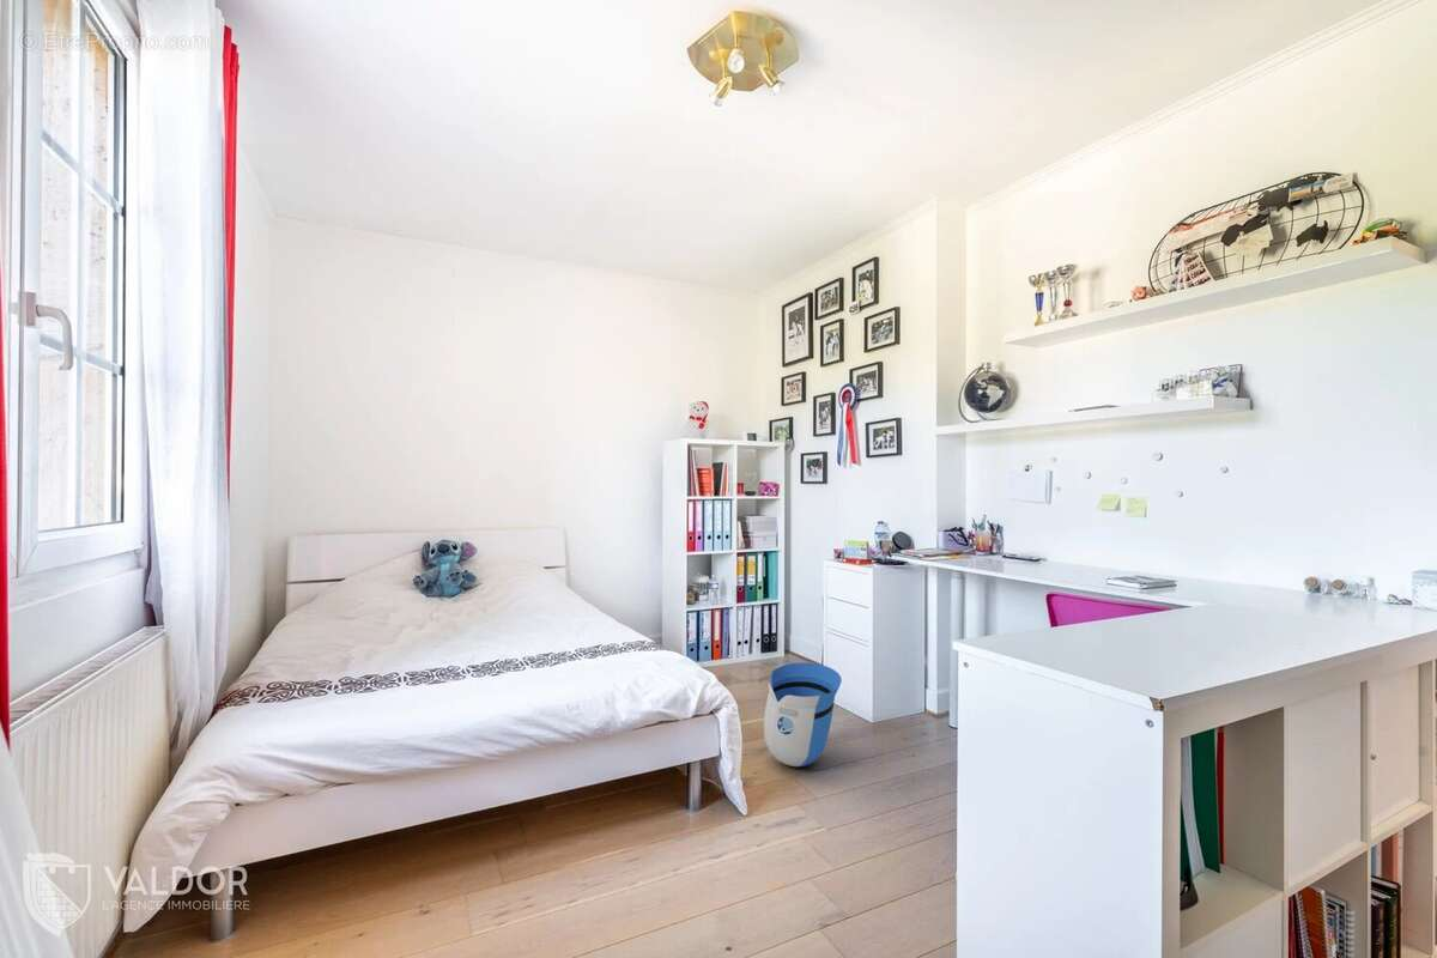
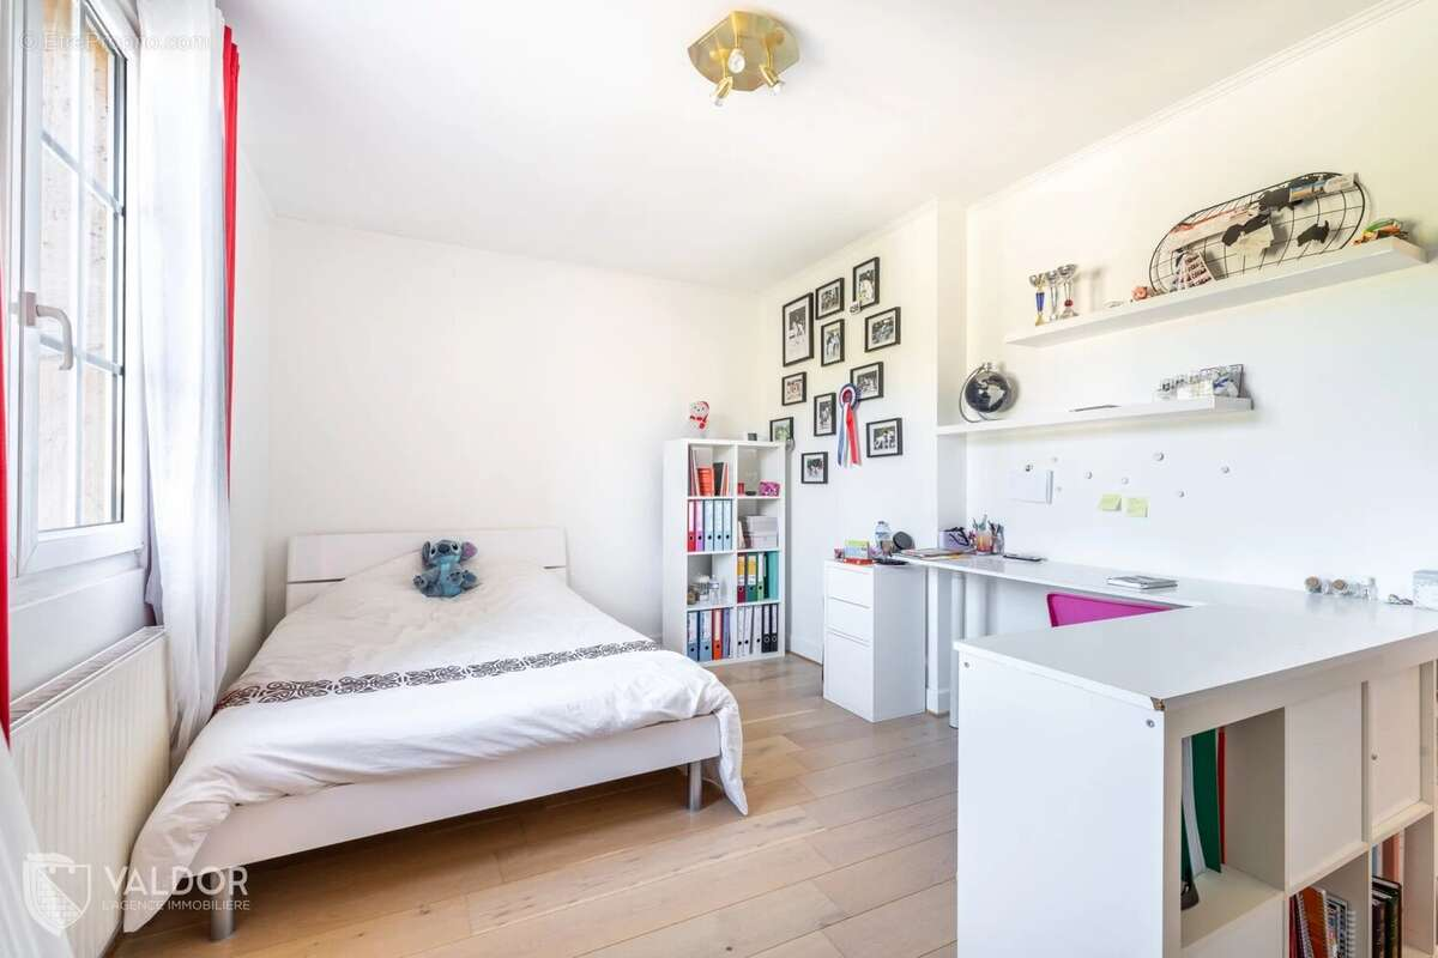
- sun visor [763,661,843,768]
